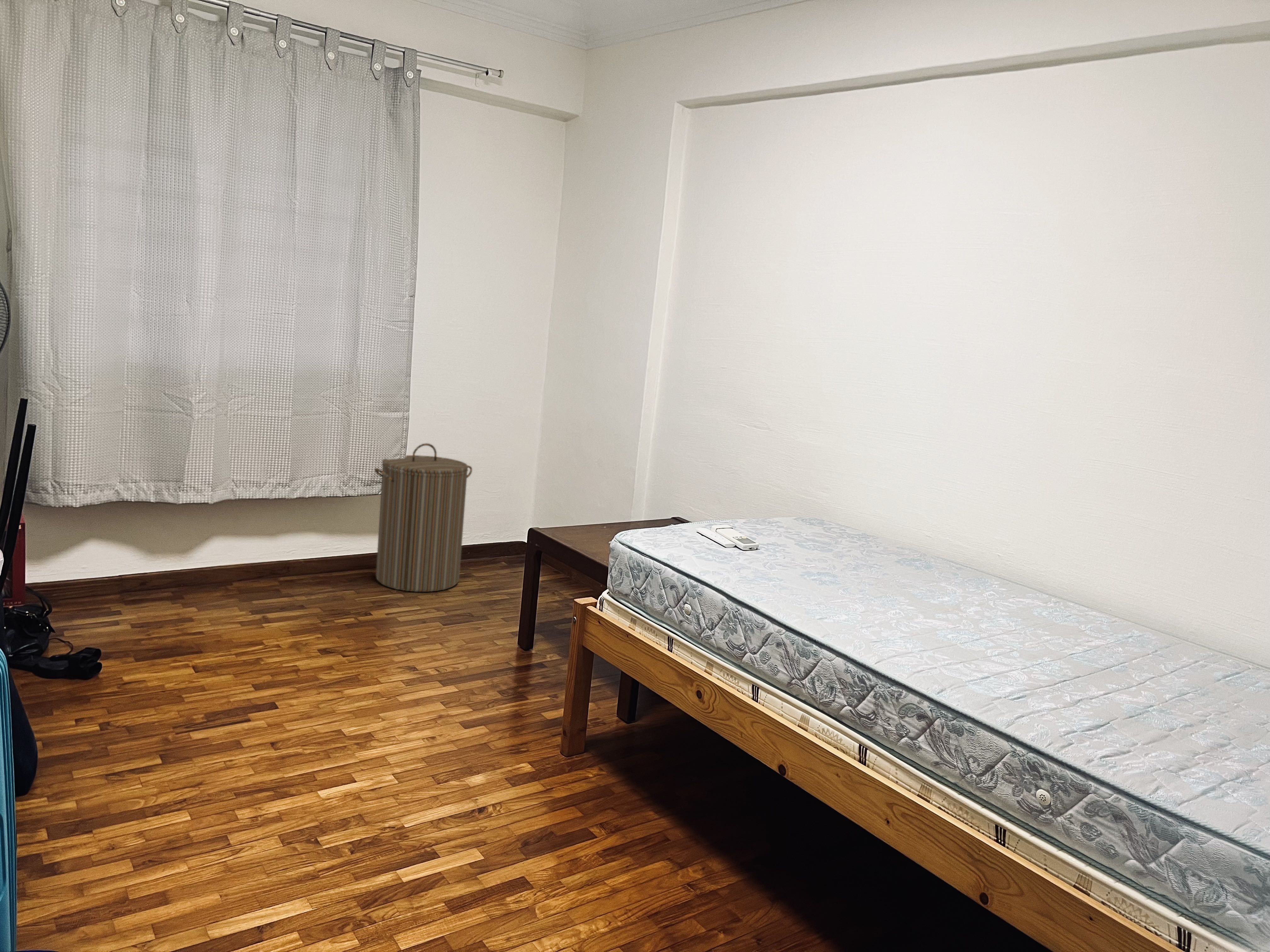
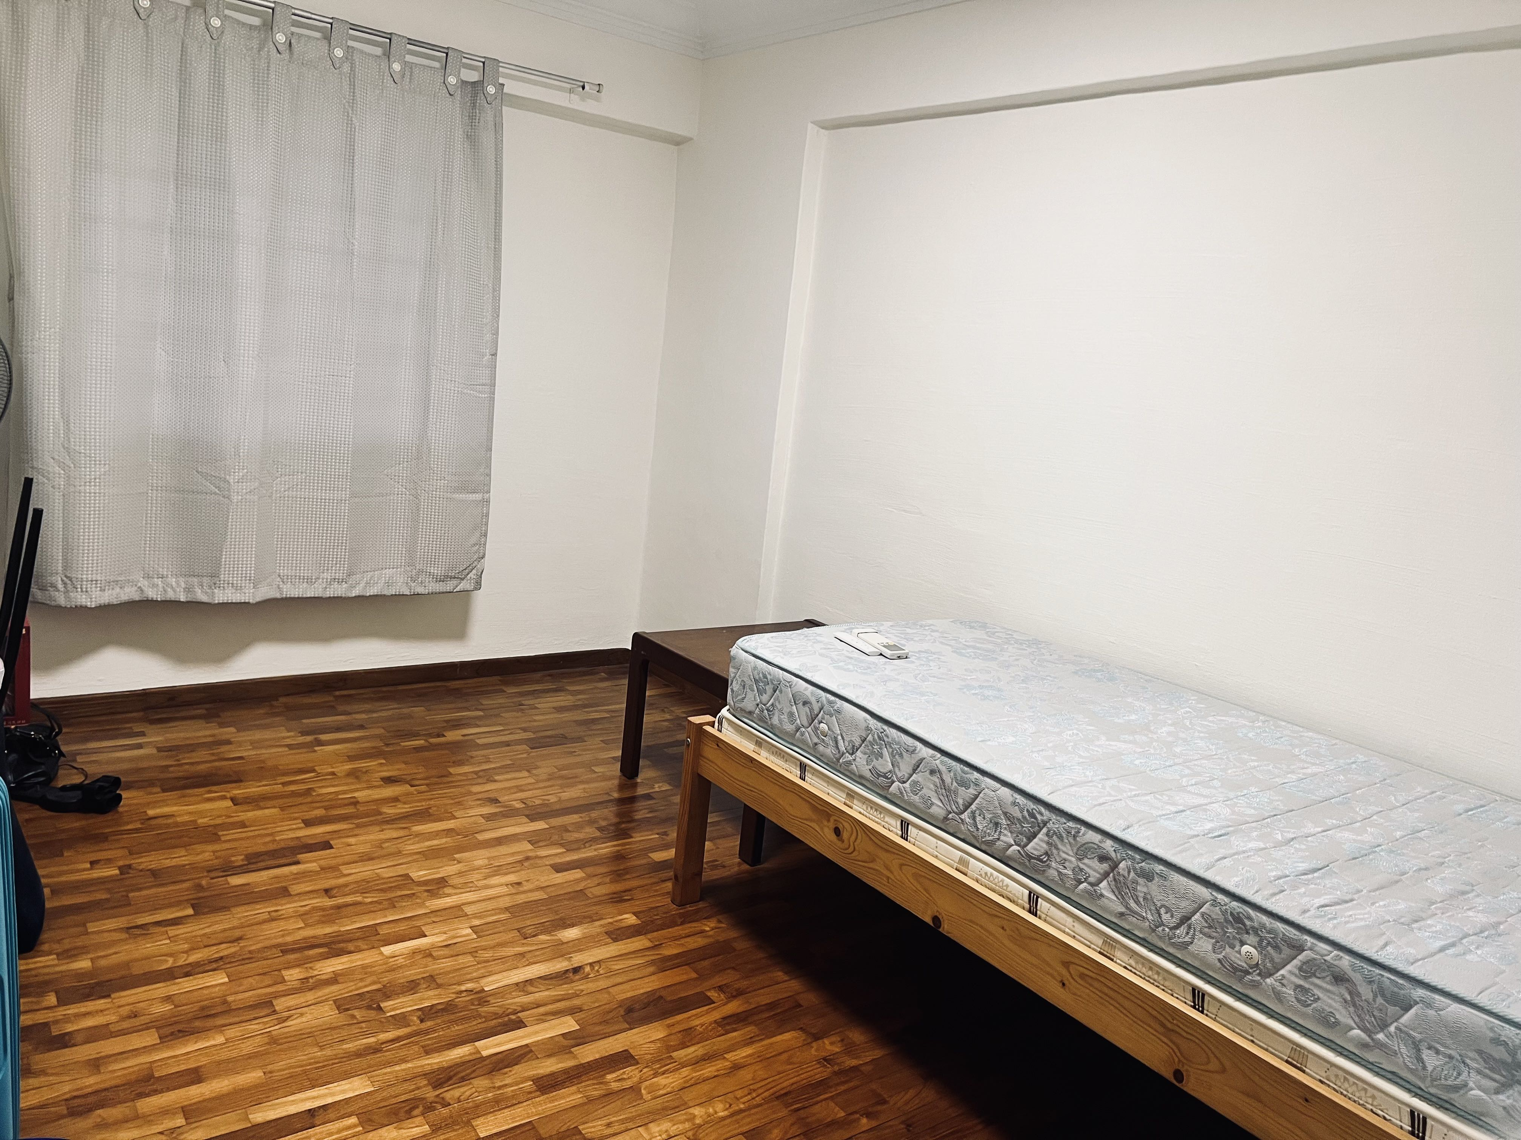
- laundry hamper [374,443,472,592]
